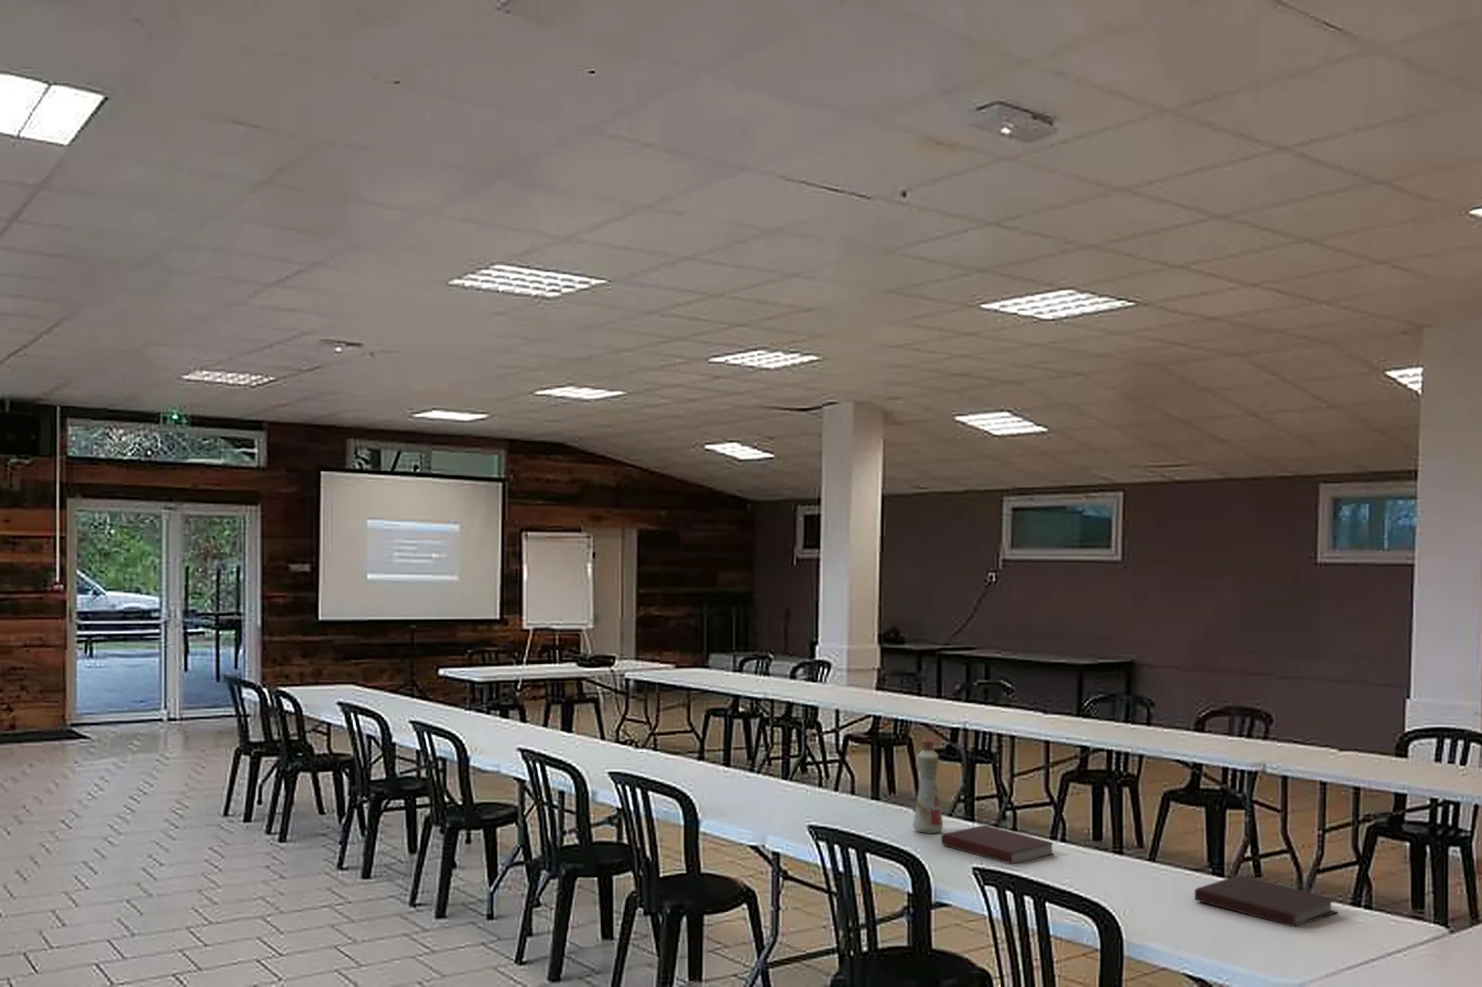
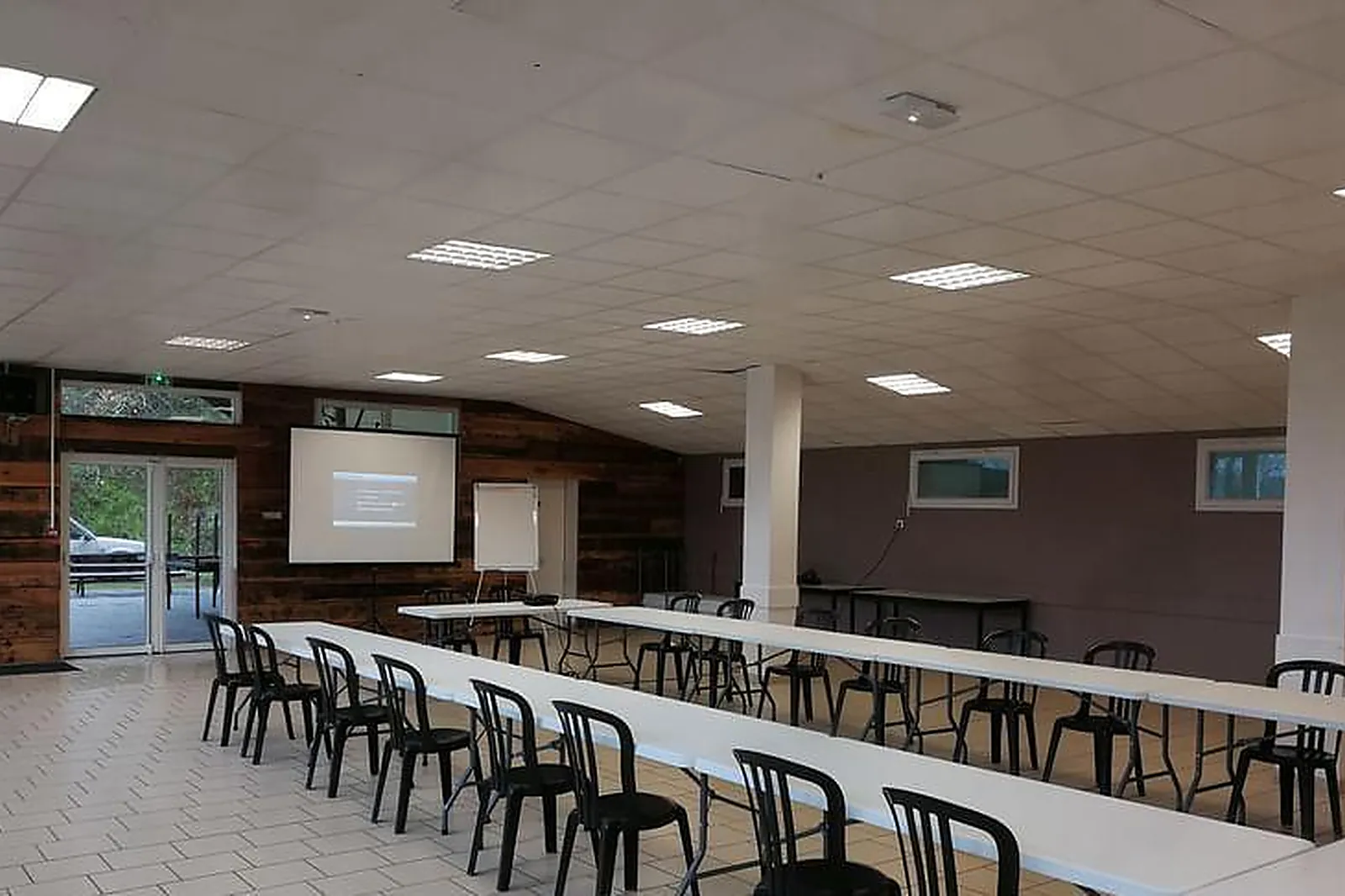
- notebook [1194,874,1340,928]
- bottle [911,736,944,834]
- notebook [940,824,1054,865]
